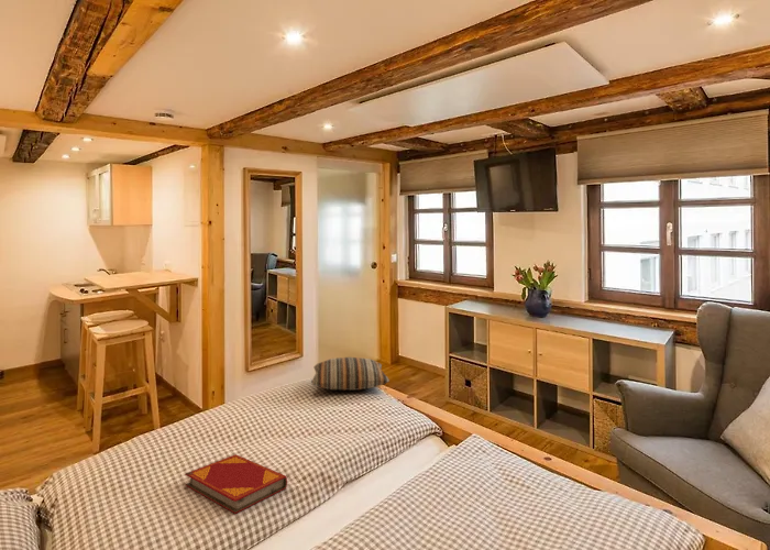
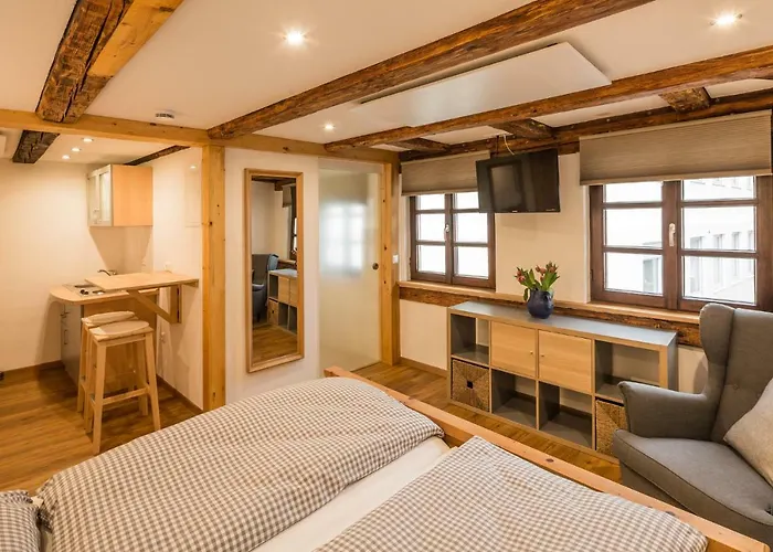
- hardback book [184,453,288,515]
- pillow [310,356,391,392]
